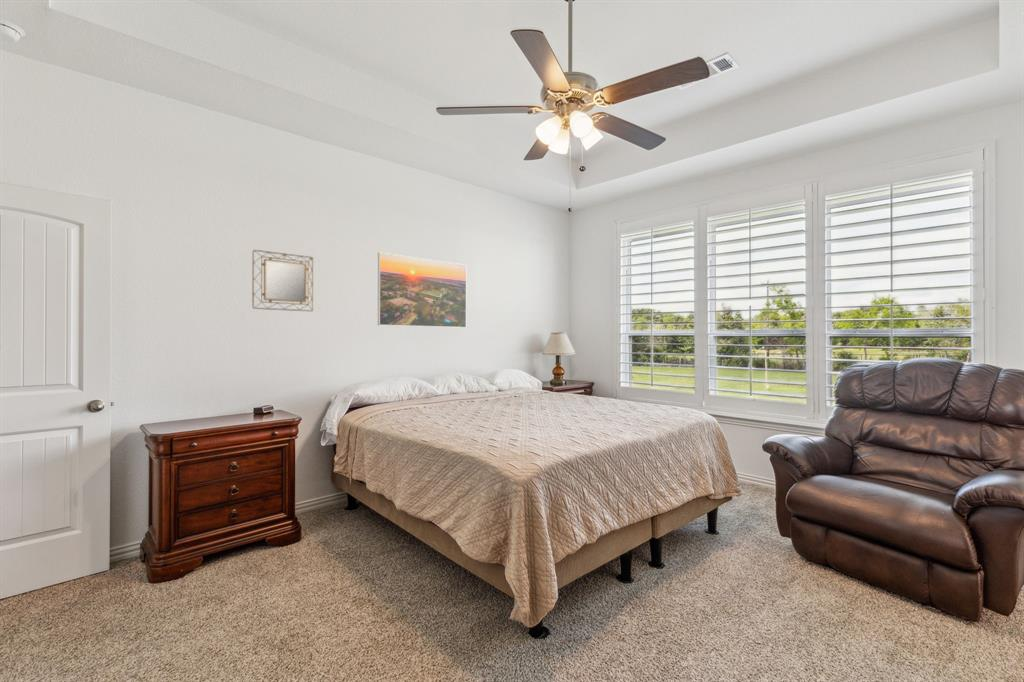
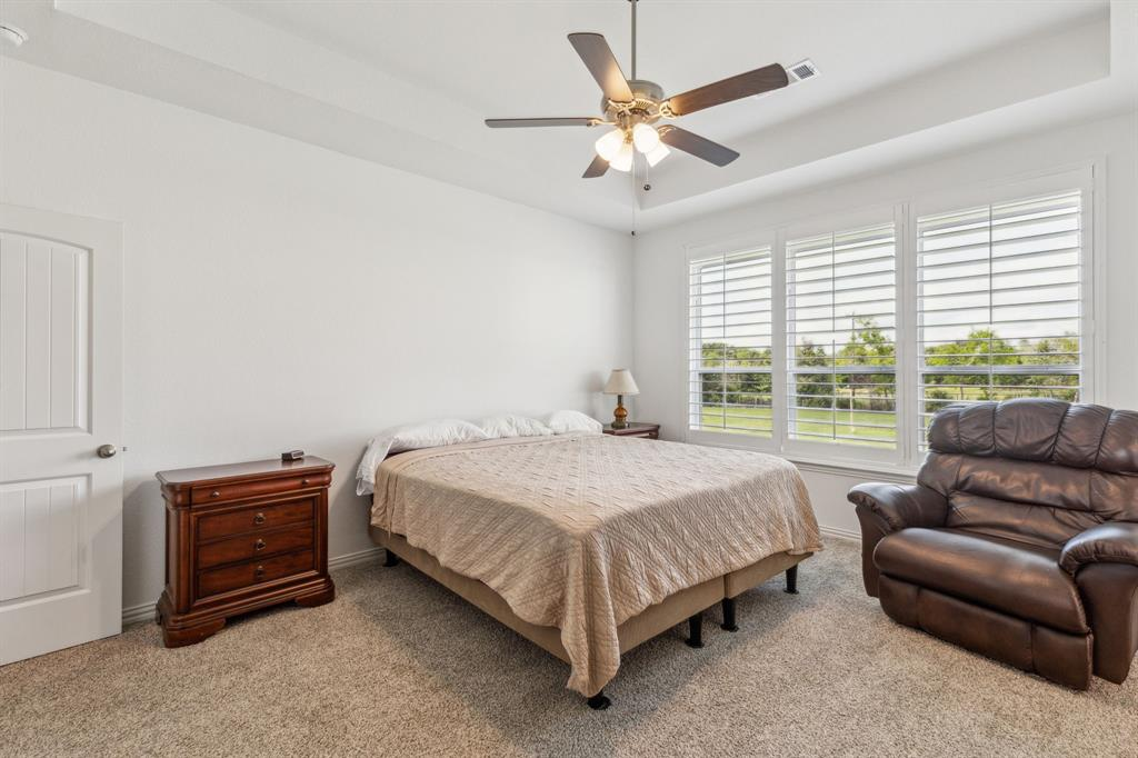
- home mirror [251,249,314,312]
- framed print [377,251,467,329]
